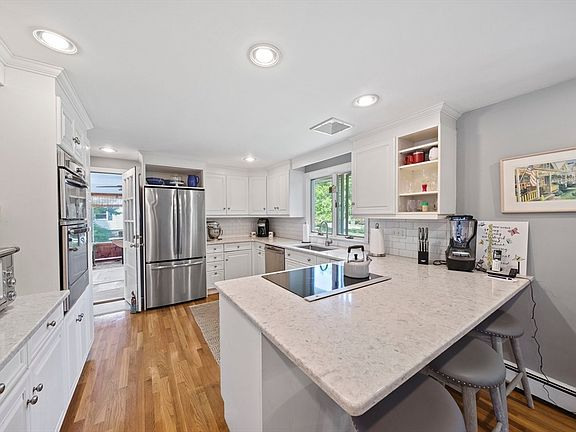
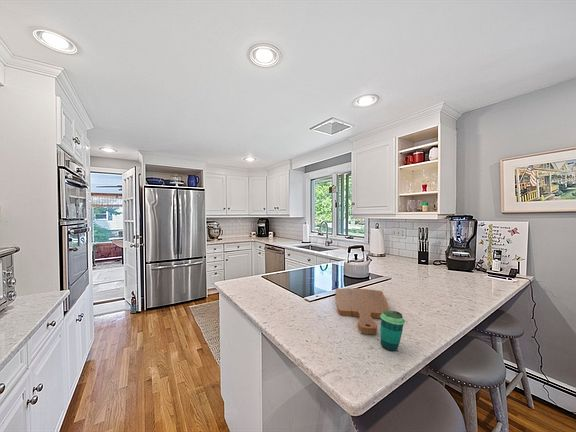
+ cup [379,309,406,352]
+ cutting board [334,287,391,335]
